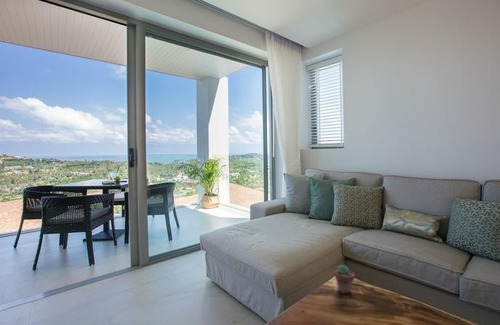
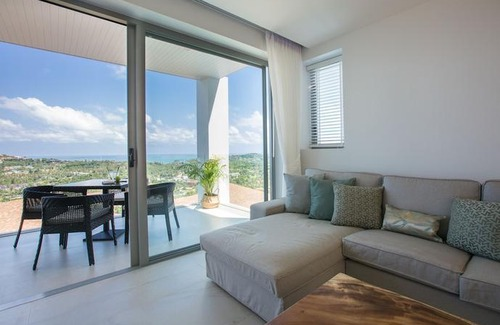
- potted succulent [334,264,355,294]
